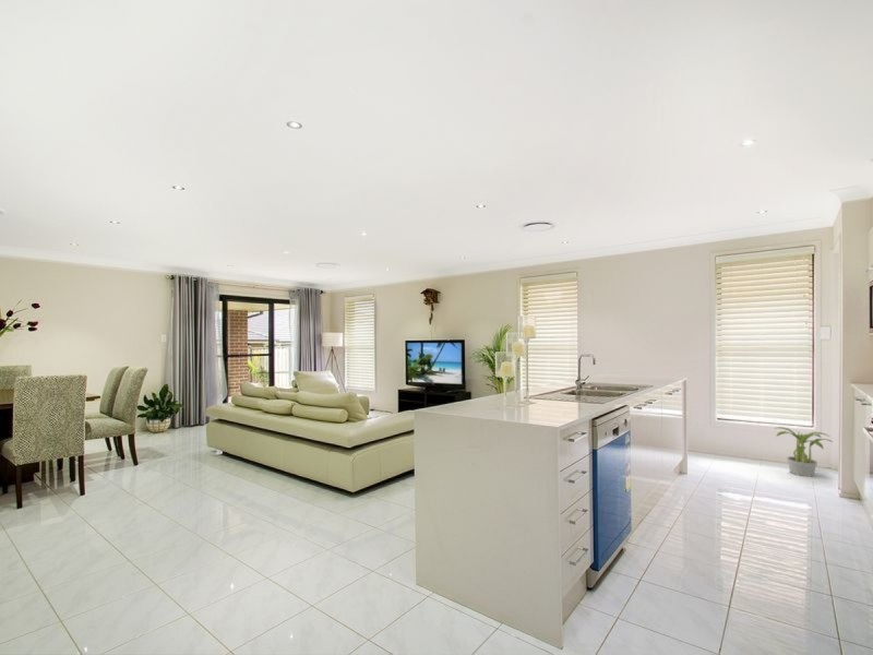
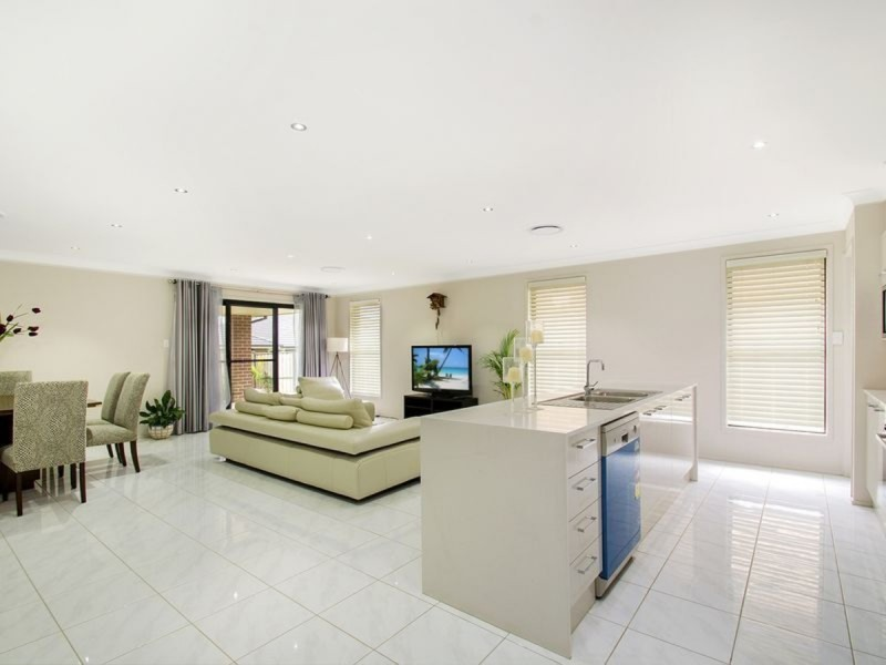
- potted plant [773,426,834,477]
